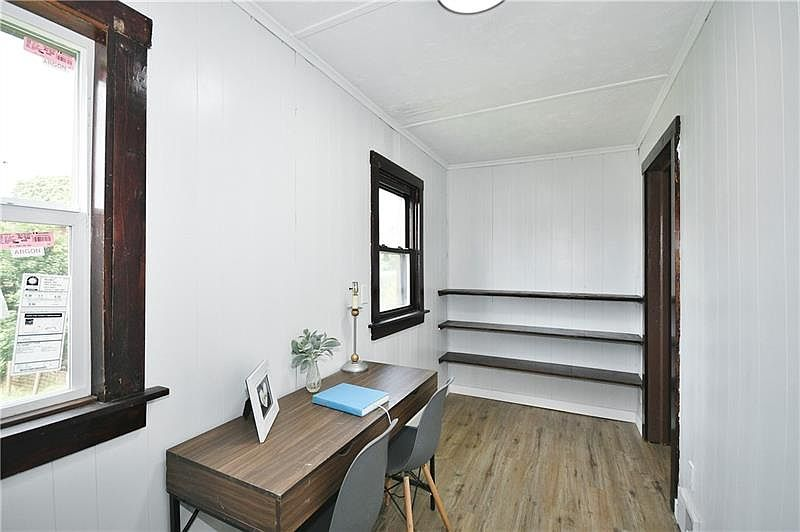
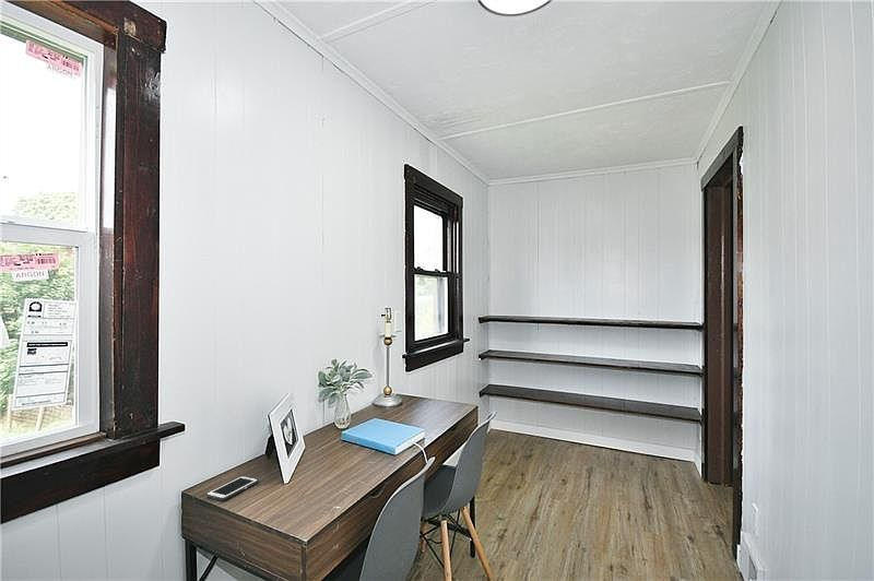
+ cell phone [205,475,259,501]
